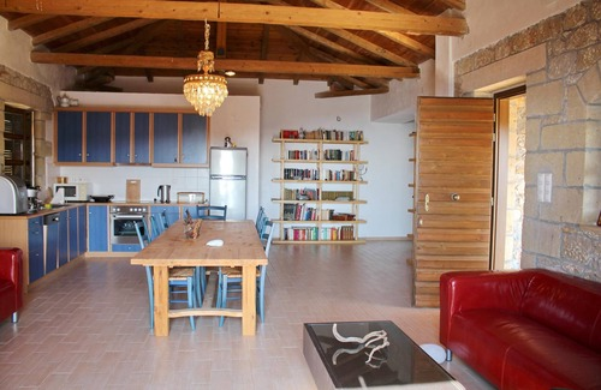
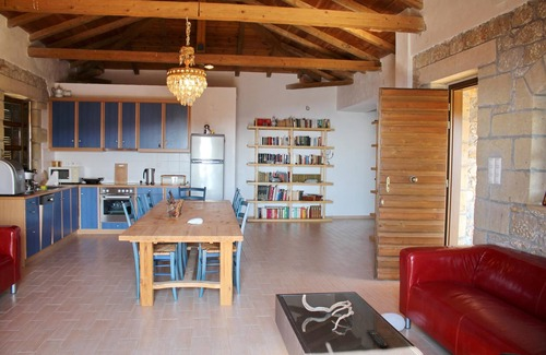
+ remote control [366,329,390,350]
